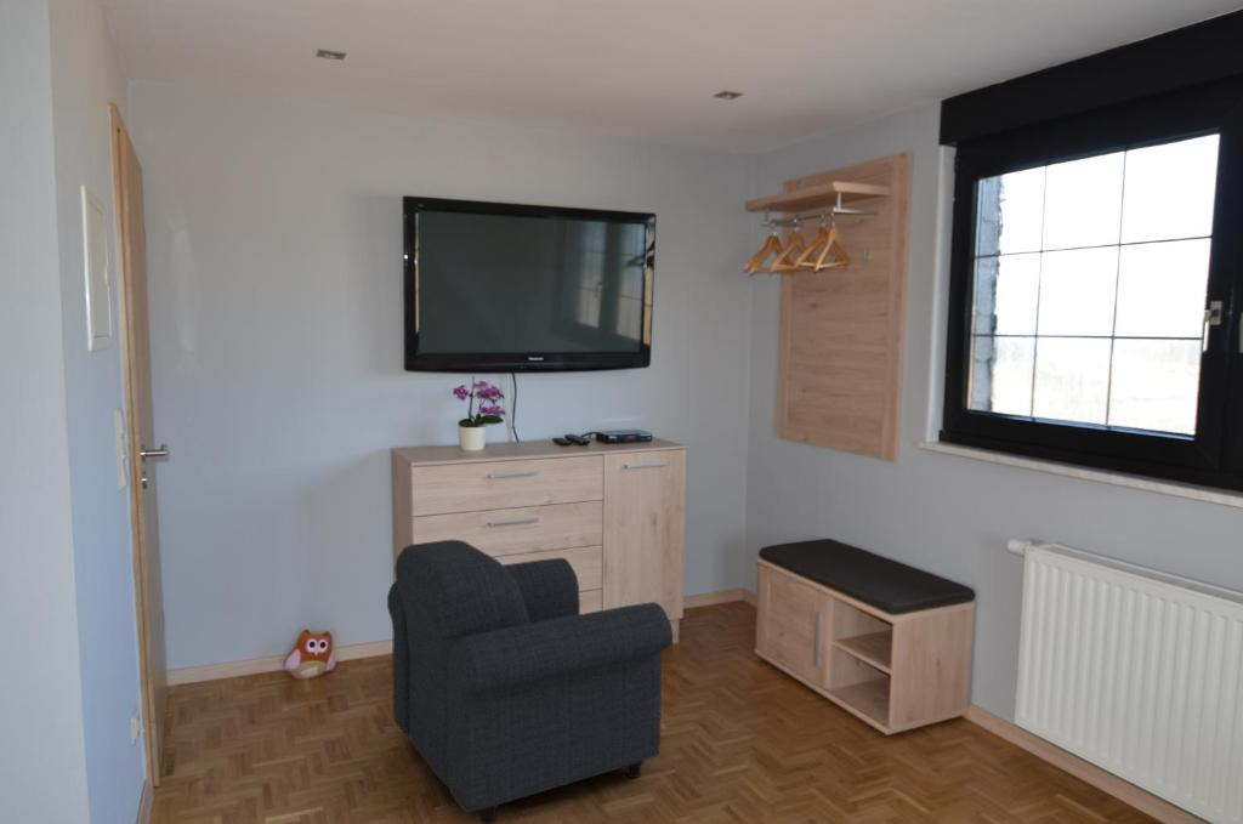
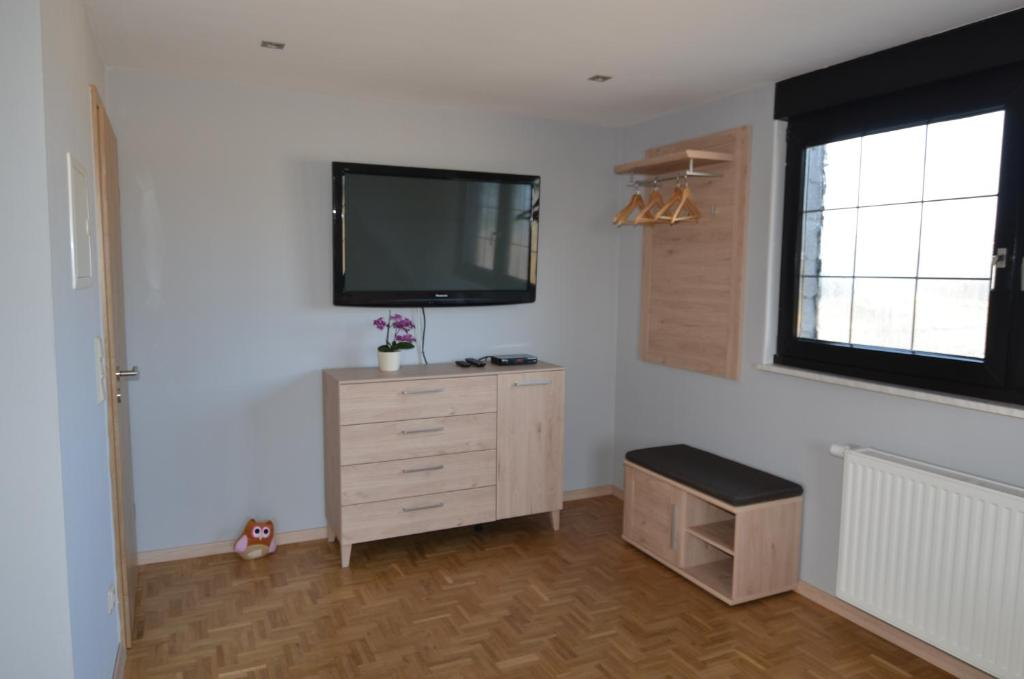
- armchair [386,539,674,824]
